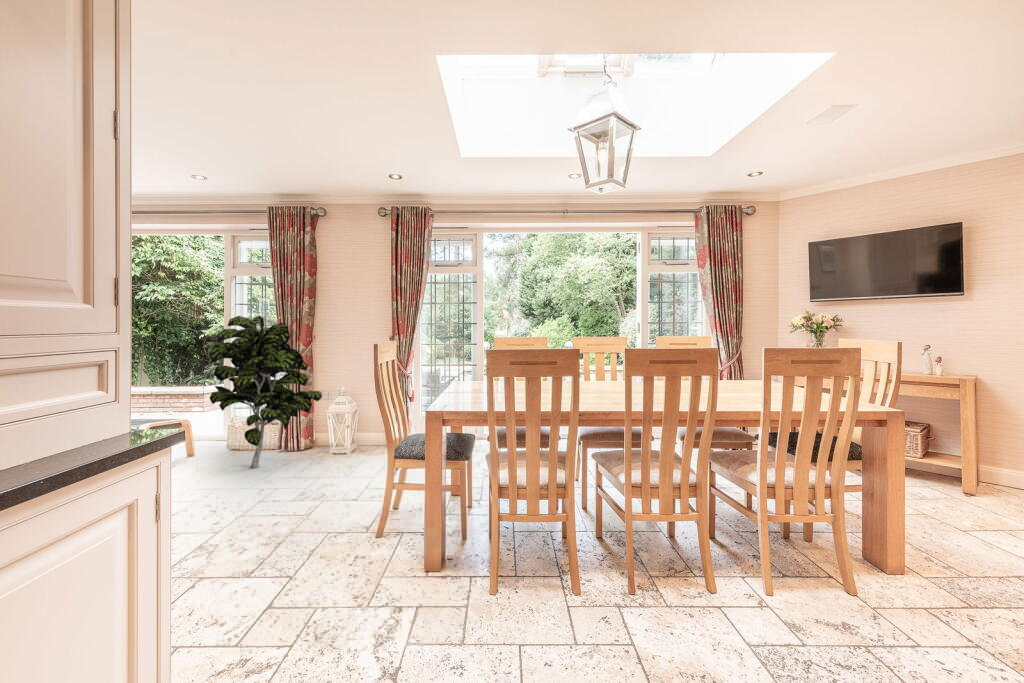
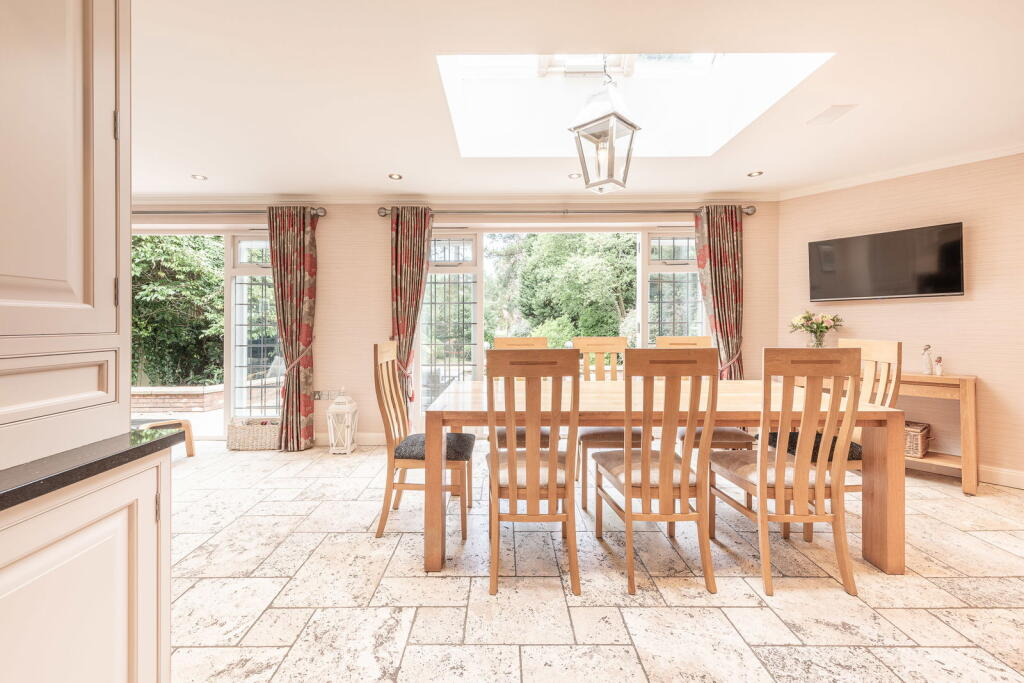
- indoor plant [208,315,323,469]
